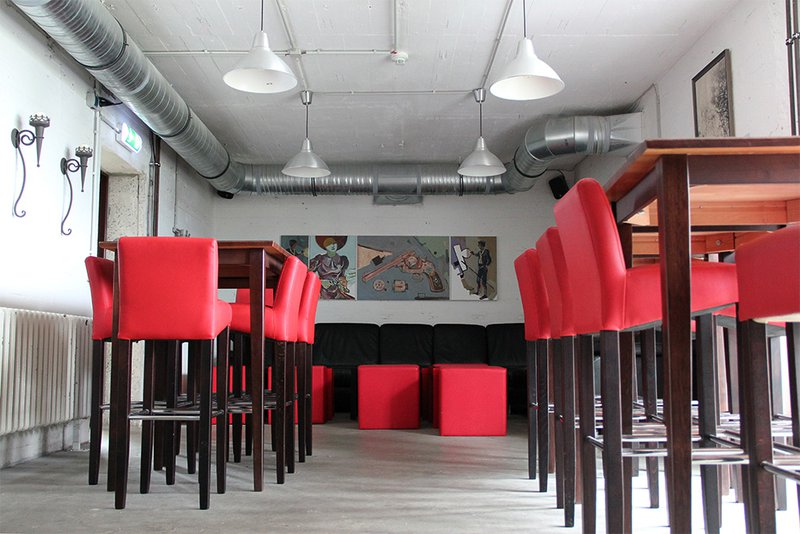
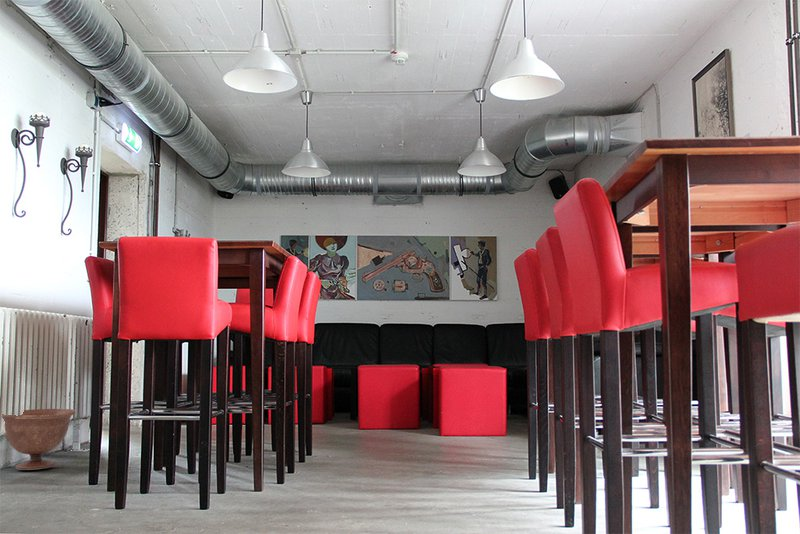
+ planter pot [1,408,76,471]
